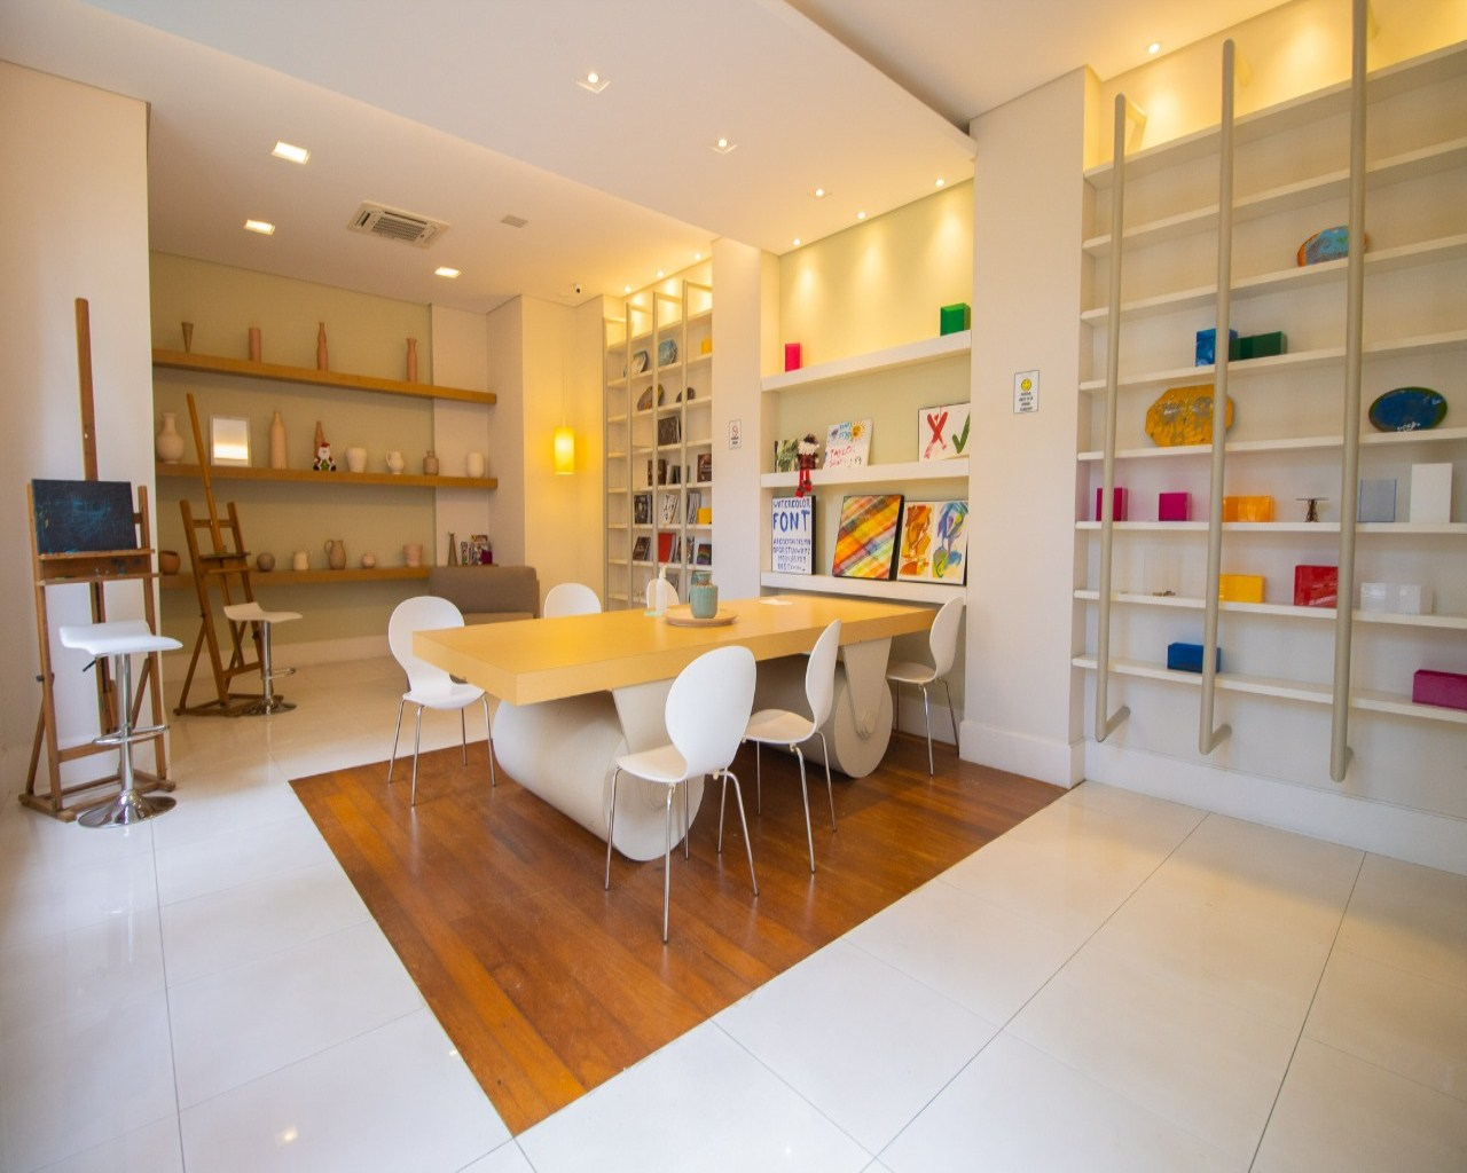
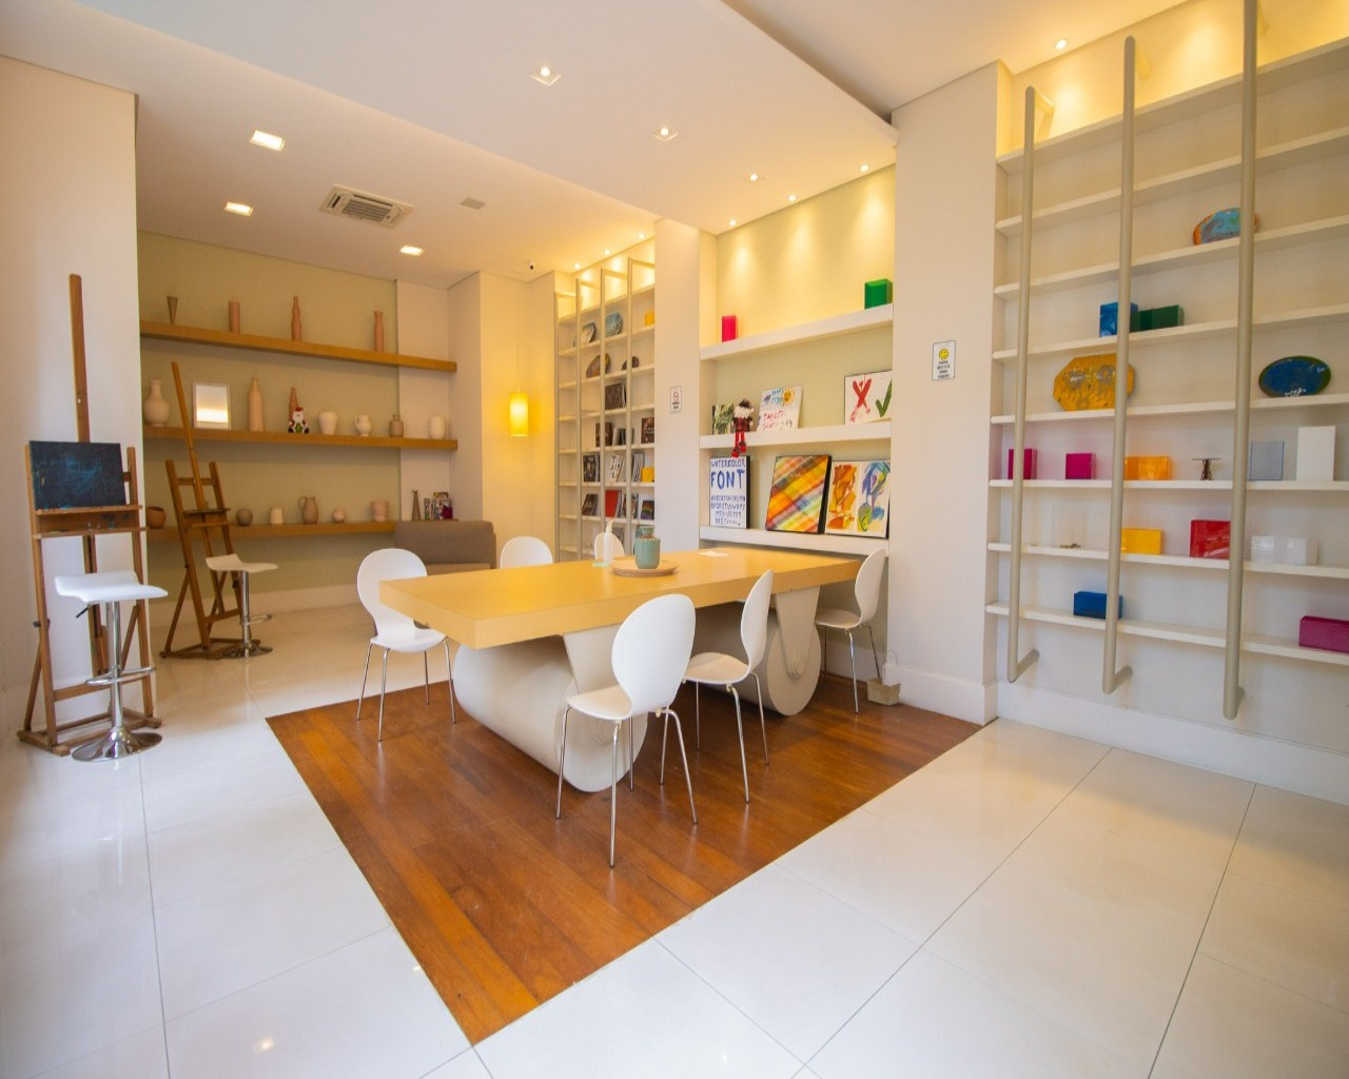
+ basket [867,650,902,706]
